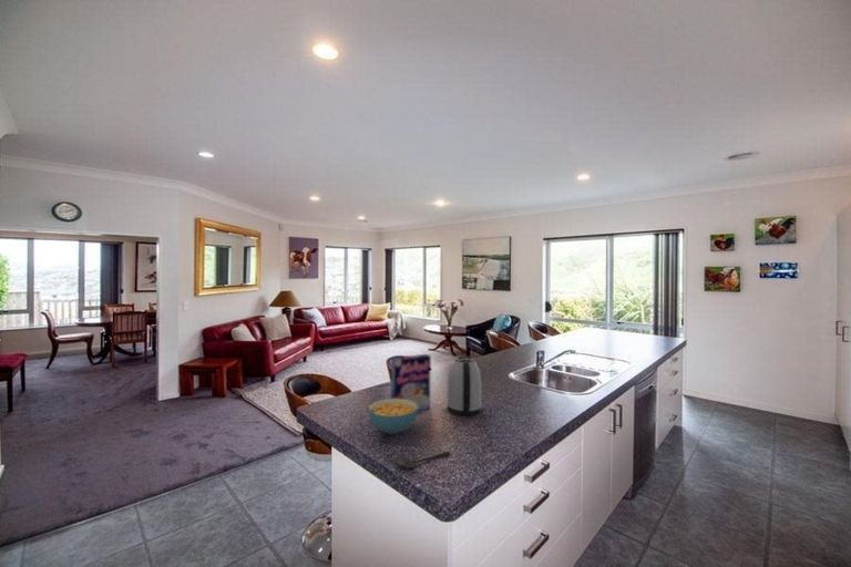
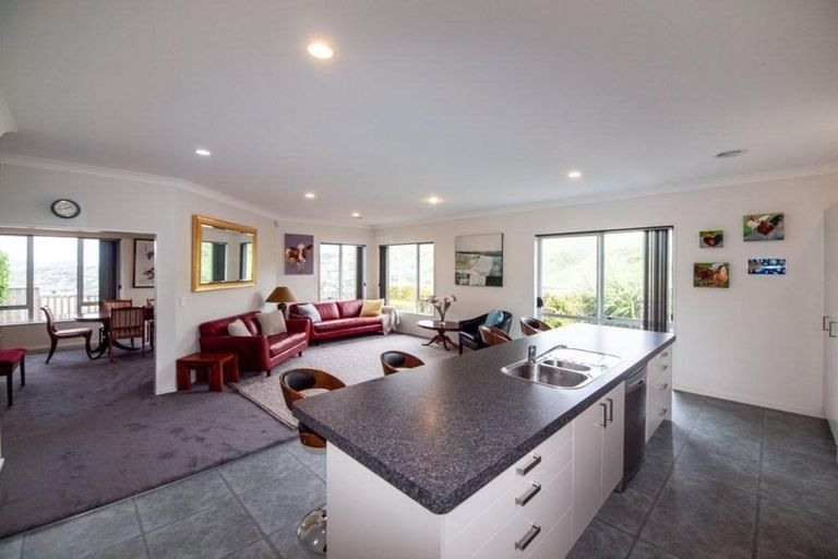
- kettle [447,355,483,416]
- cereal bowl [368,398,419,435]
- spoon [392,451,451,471]
- cereal box [390,353,432,412]
